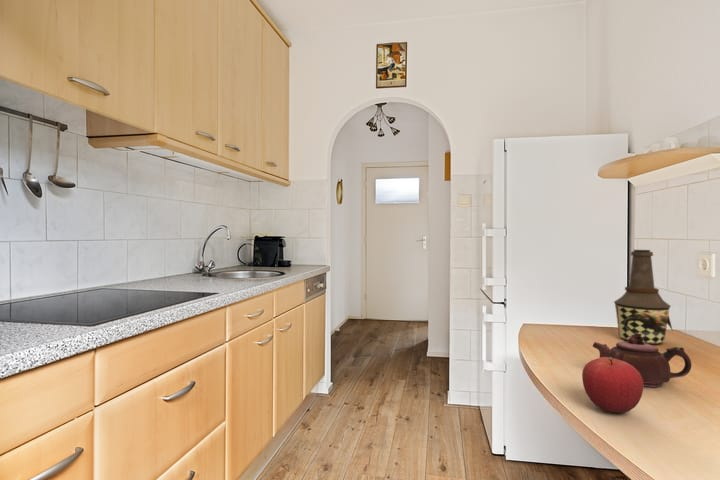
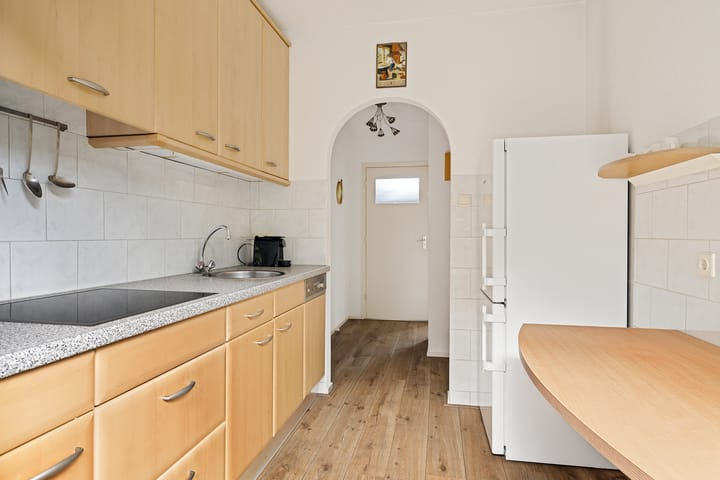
- fruit [581,357,644,414]
- bottle [613,249,674,346]
- teapot [592,333,692,388]
